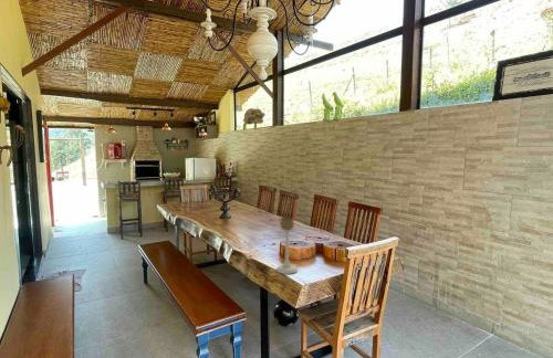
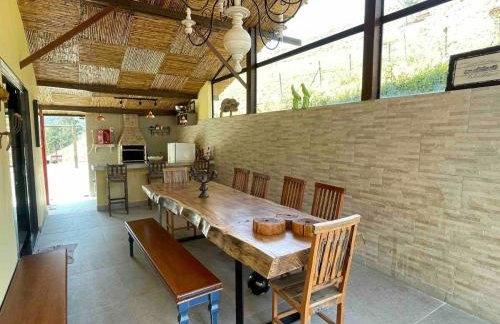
- candle holder [275,215,299,275]
